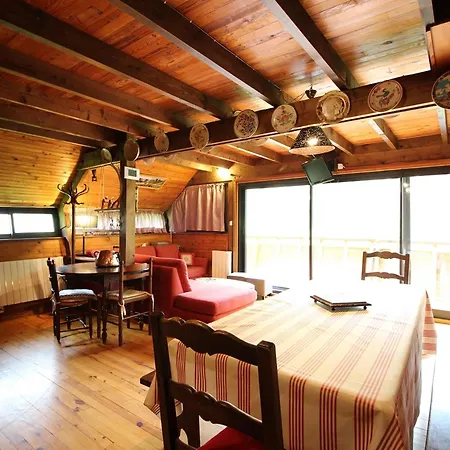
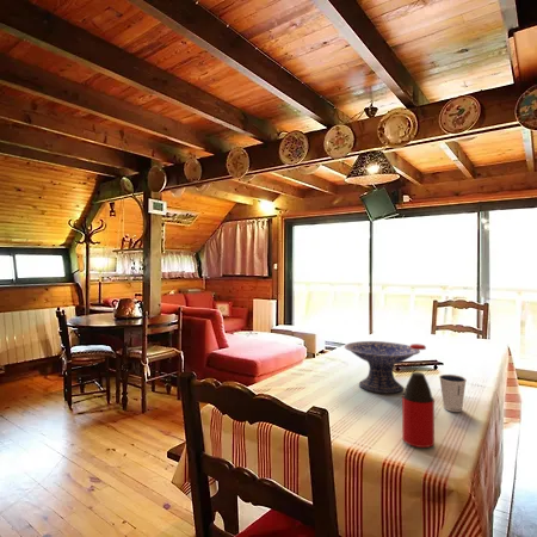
+ decorative bowl [344,340,421,394]
+ bottle [401,342,436,449]
+ dixie cup [438,374,468,413]
